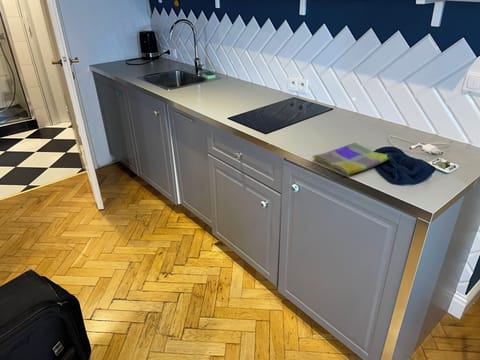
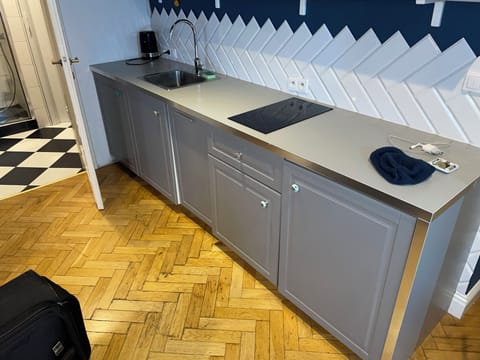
- dish towel [311,142,390,177]
